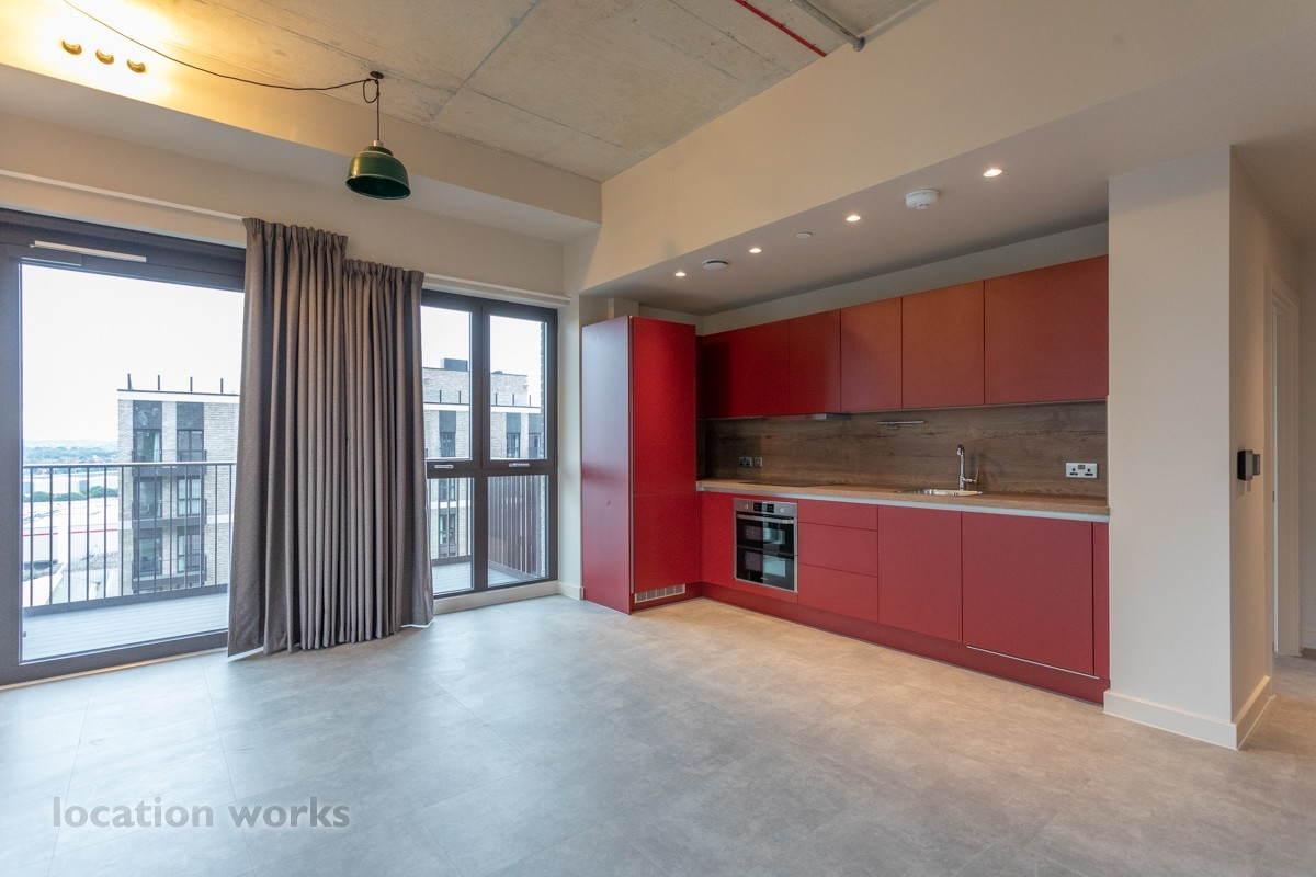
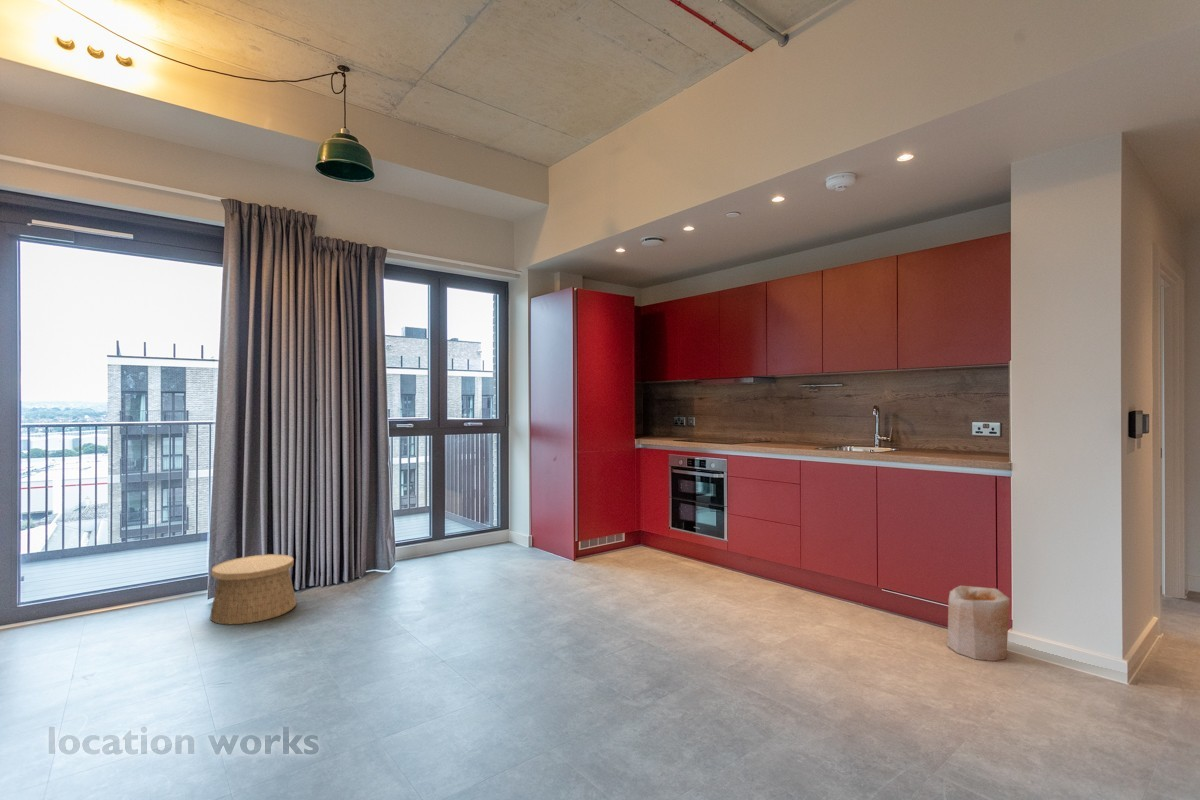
+ vase [946,585,1011,662]
+ basket [209,553,297,626]
